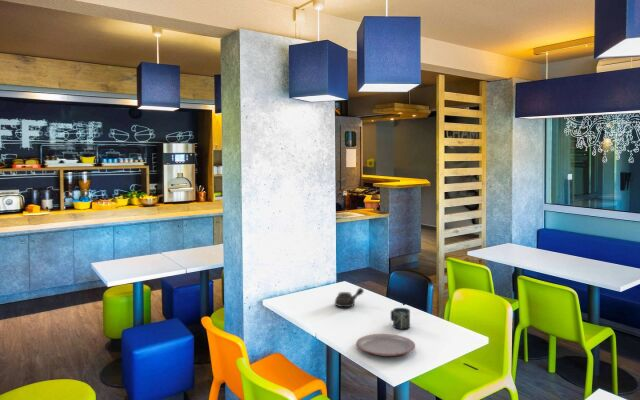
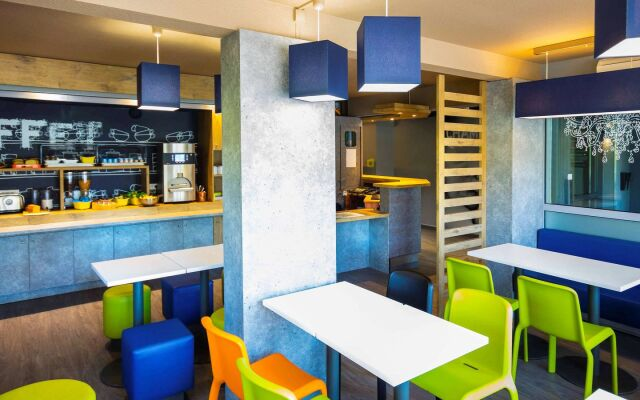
- teapot [334,287,365,308]
- cup [390,307,411,330]
- plate [355,333,416,357]
